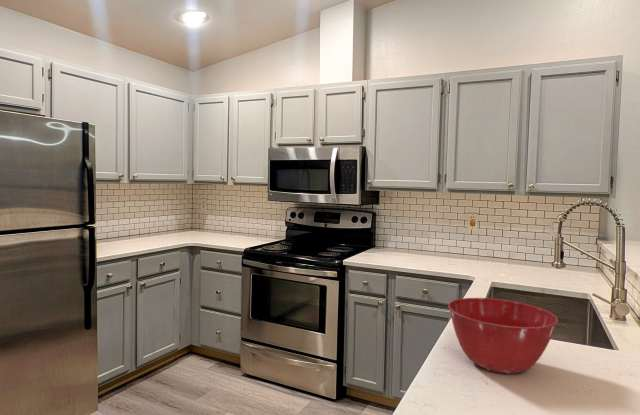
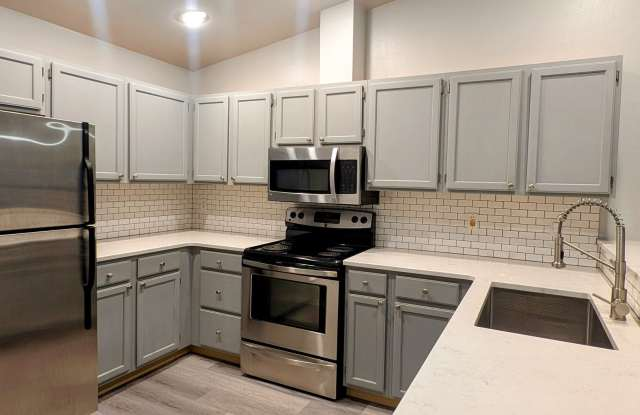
- mixing bowl [447,297,559,375]
